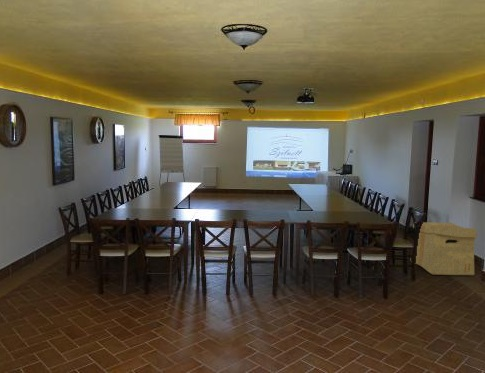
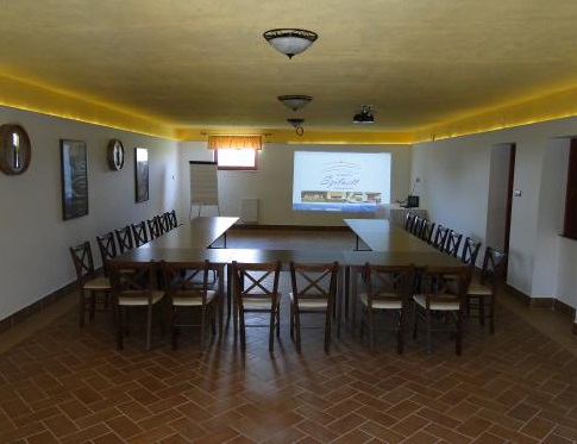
- cardboard box [409,221,478,276]
